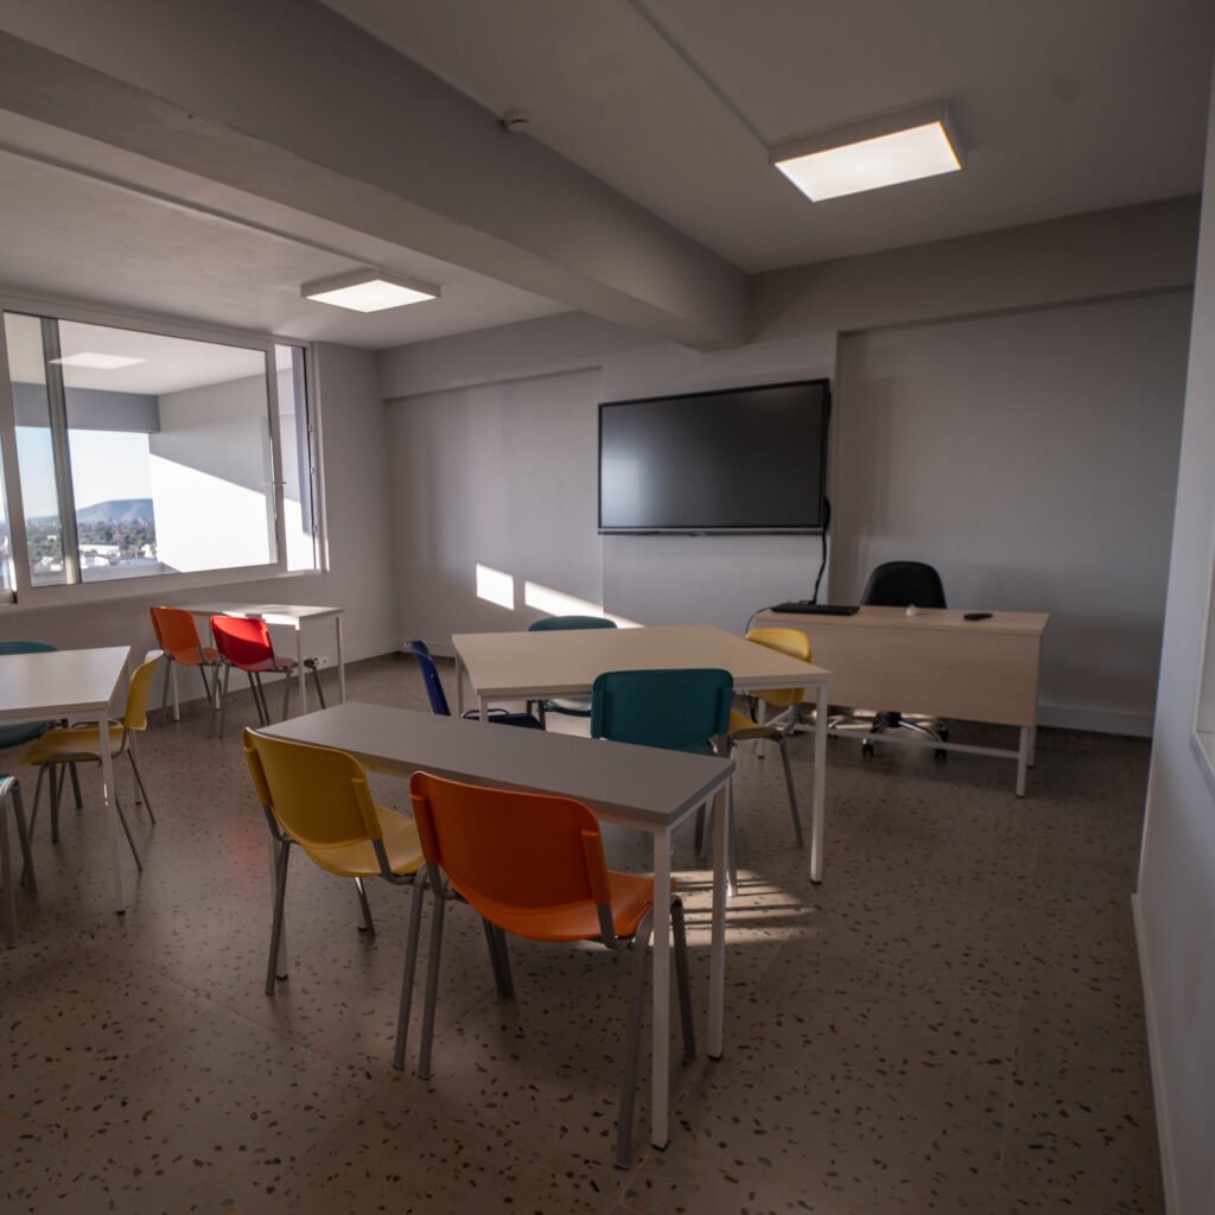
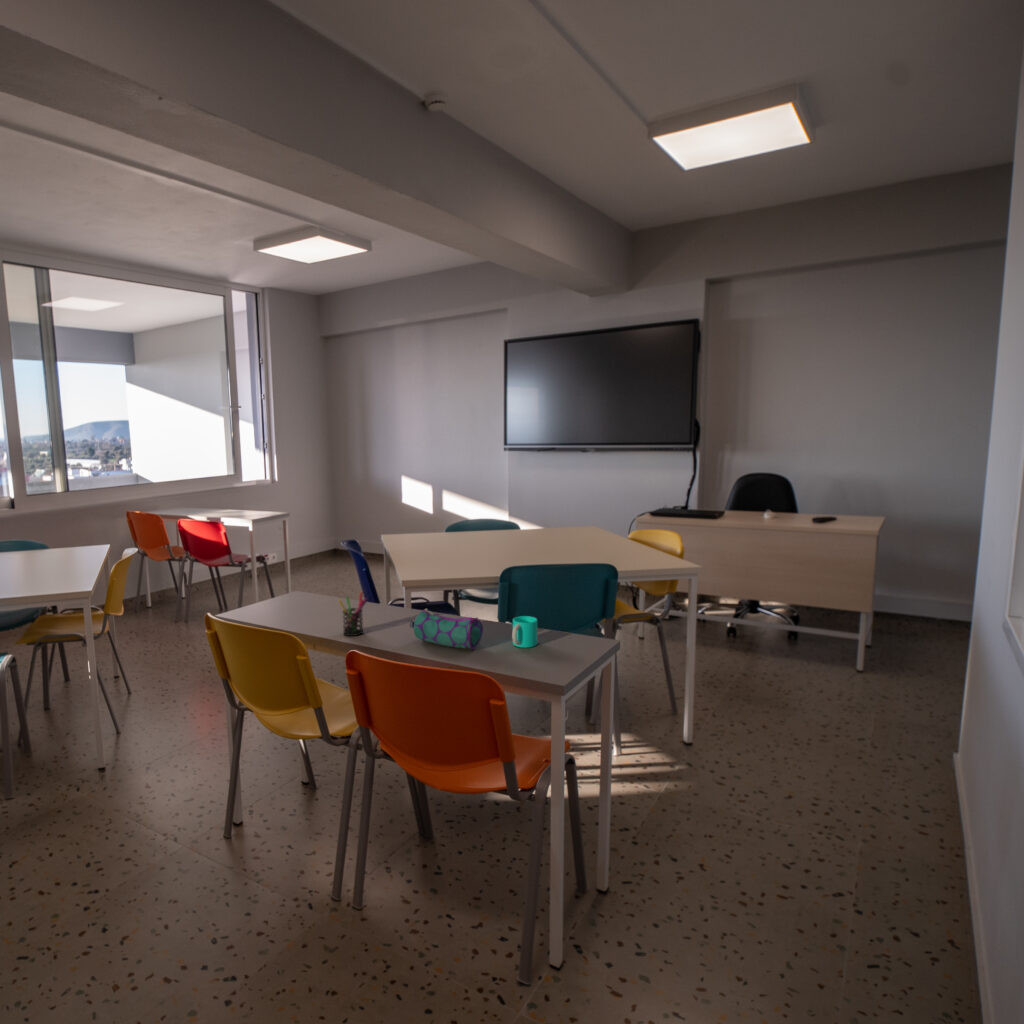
+ pen holder [337,591,369,637]
+ cup [511,615,538,649]
+ pencil case [409,608,484,651]
